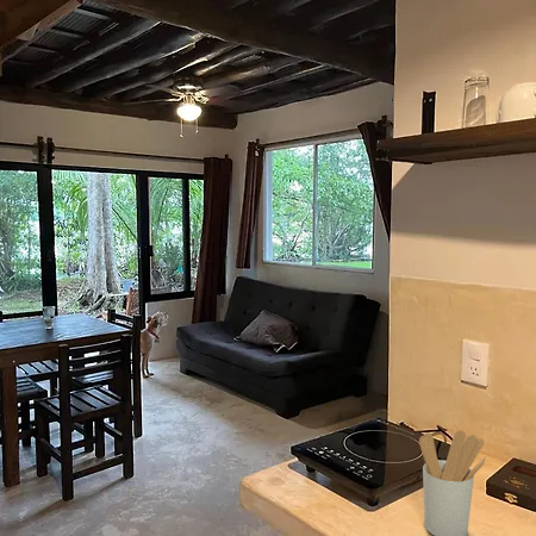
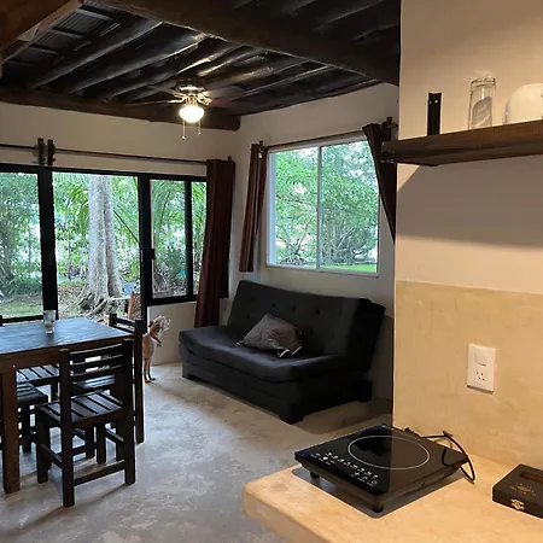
- utensil holder [418,429,487,536]
